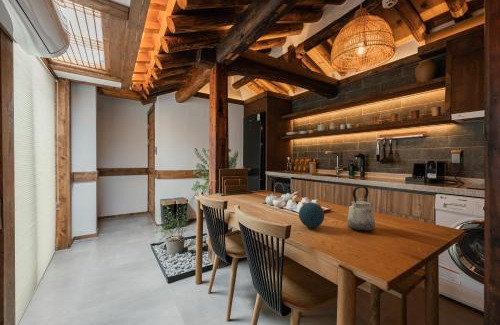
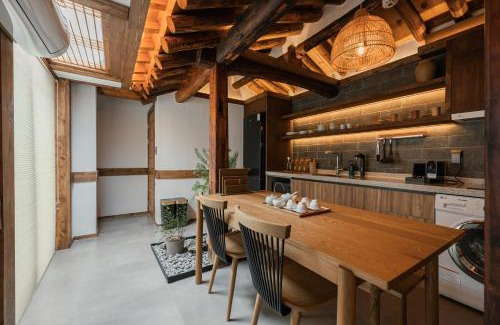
- decorative orb [298,201,325,229]
- kettle [346,186,376,232]
